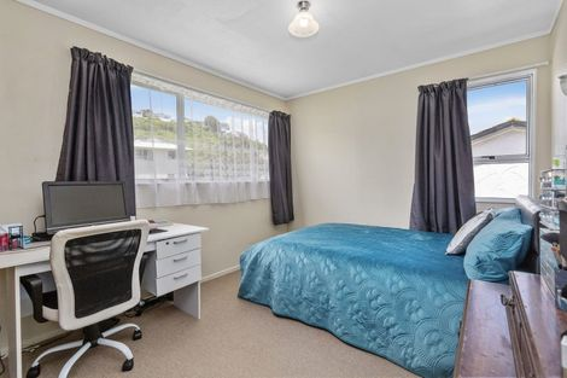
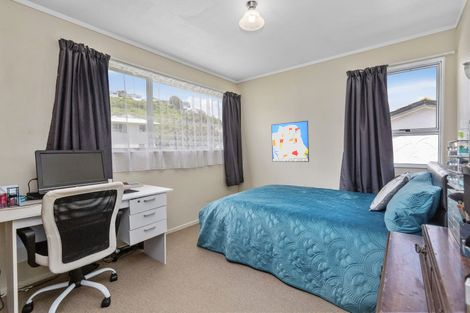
+ wall art [270,120,310,163]
